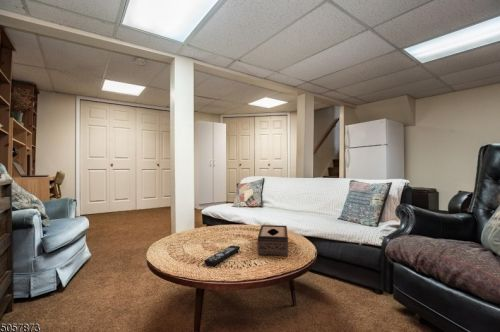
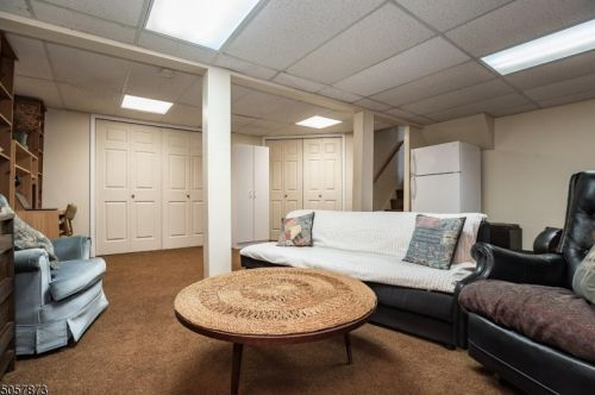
- tissue box [256,224,289,257]
- remote control [203,245,241,267]
